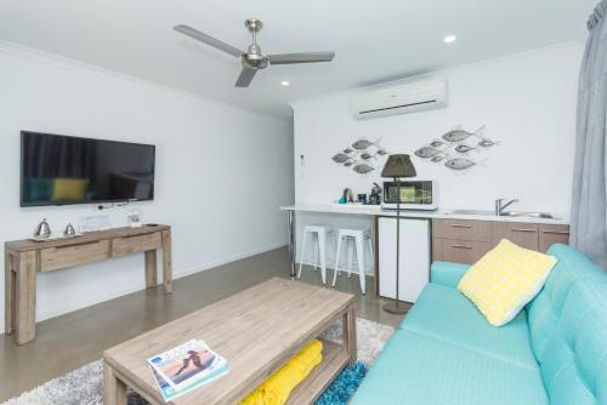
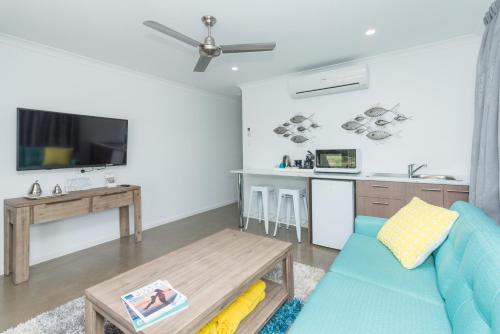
- floor lamp [380,153,418,315]
